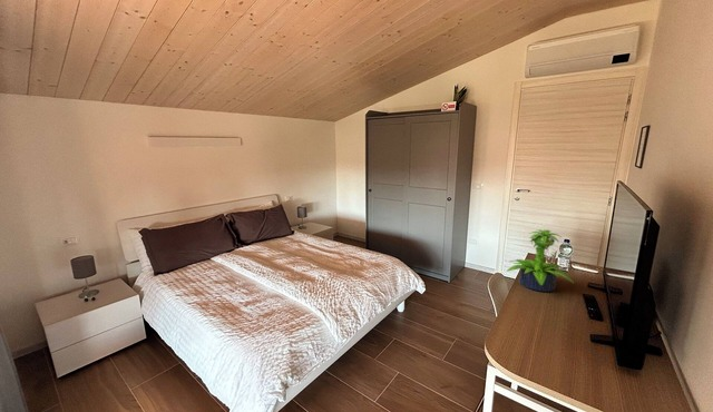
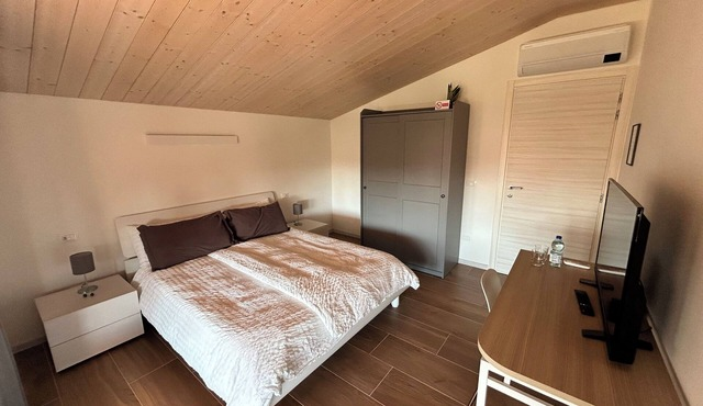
- potted plant [506,228,575,293]
